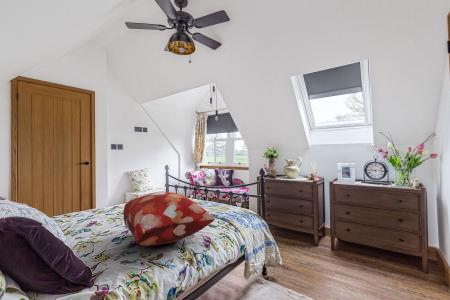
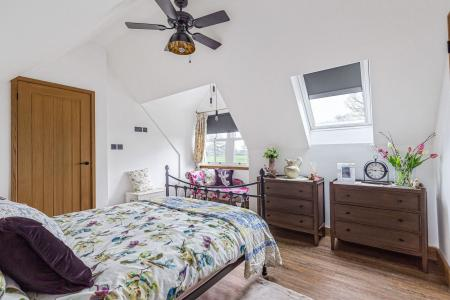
- decorative pillow [122,191,216,247]
